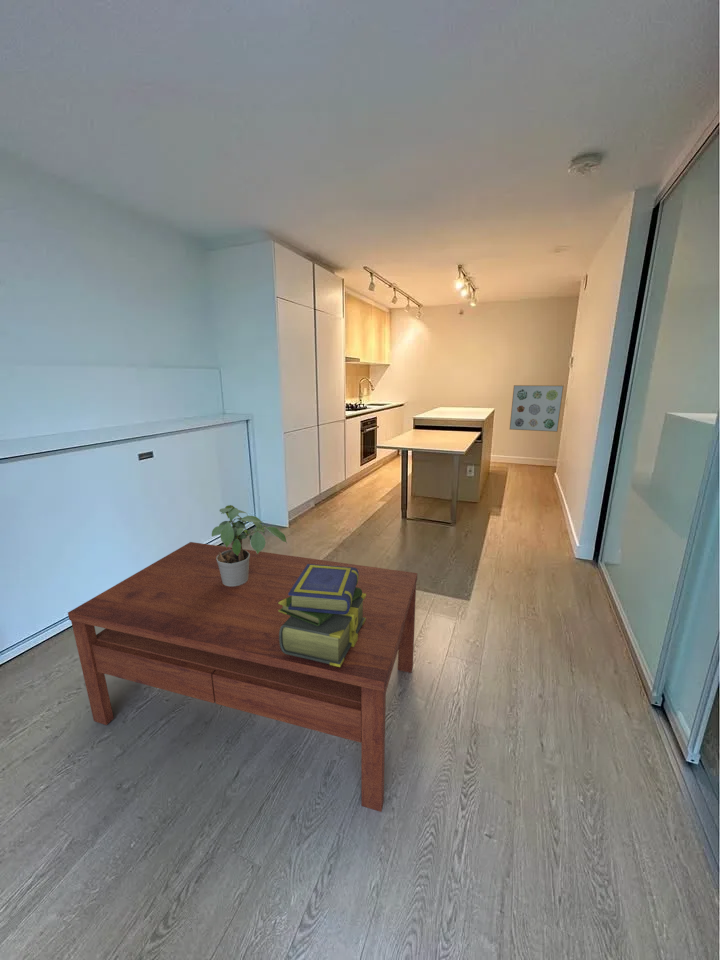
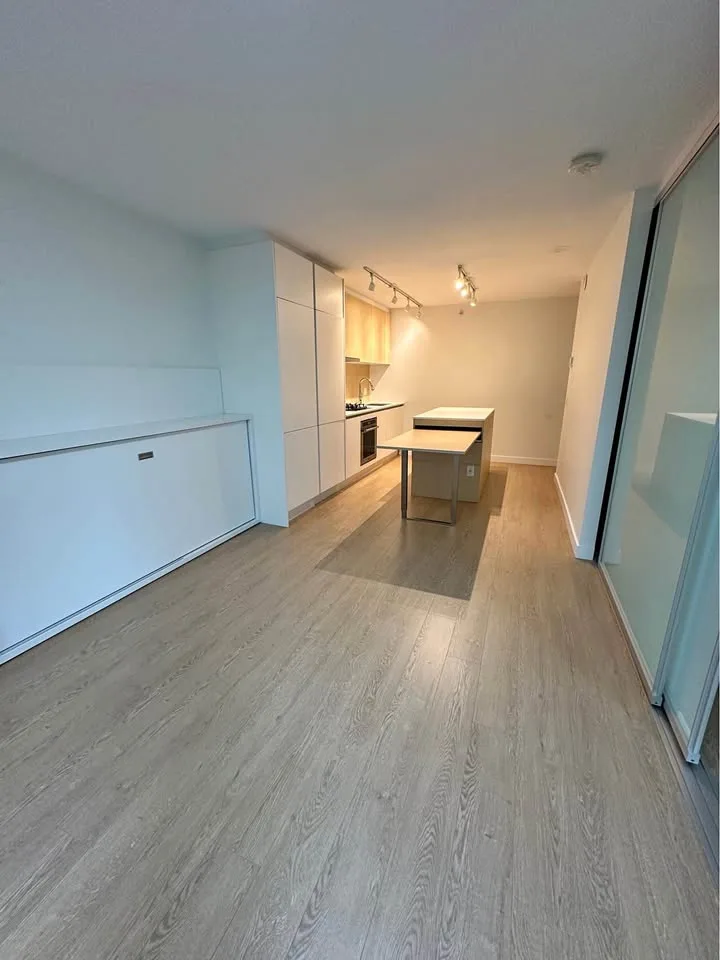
- stack of books [278,564,366,667]
- coffee table [67,541,418,813]
- wall art [509,384,565,433]
- potted plant [211,504,288,586]
